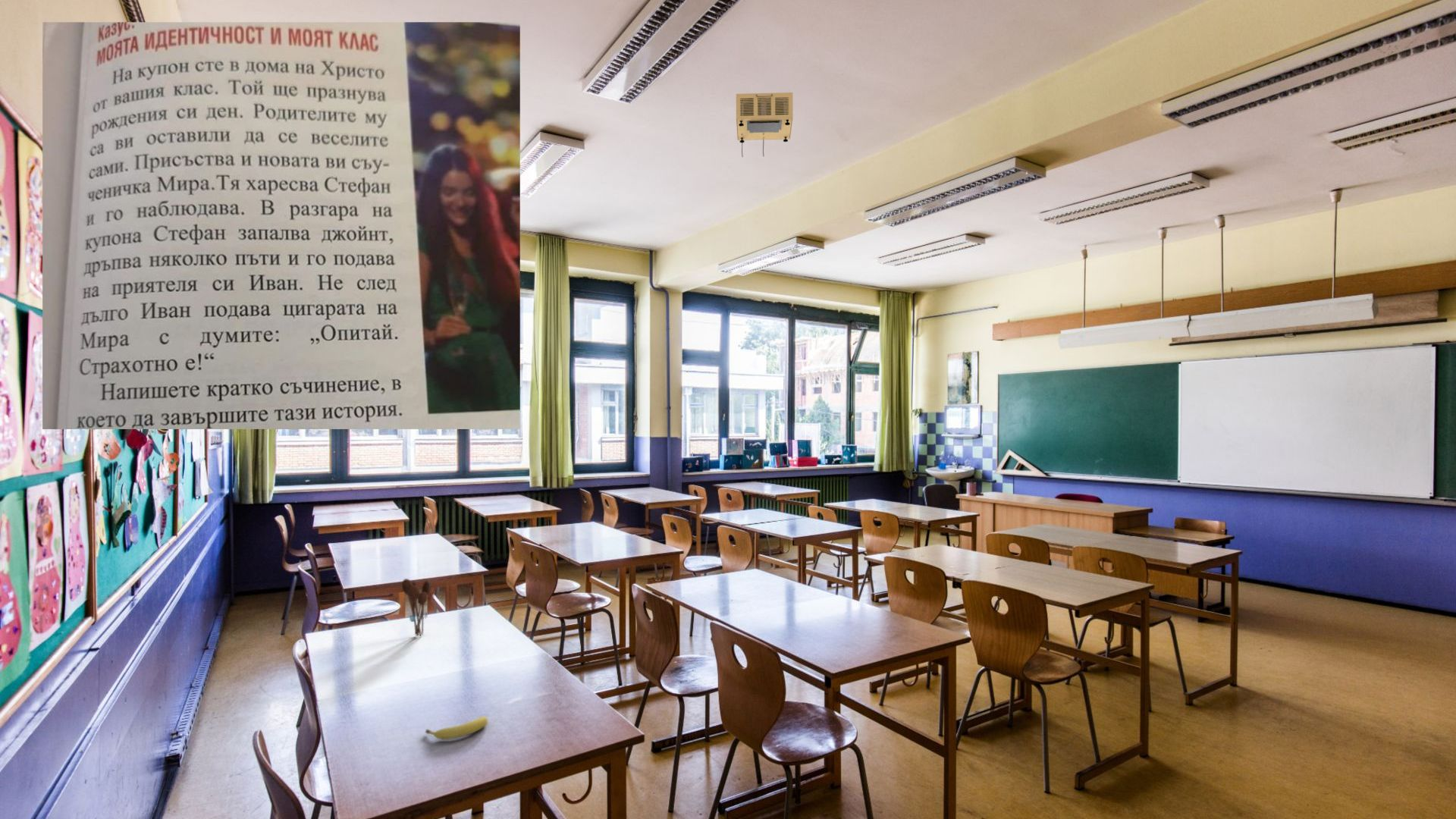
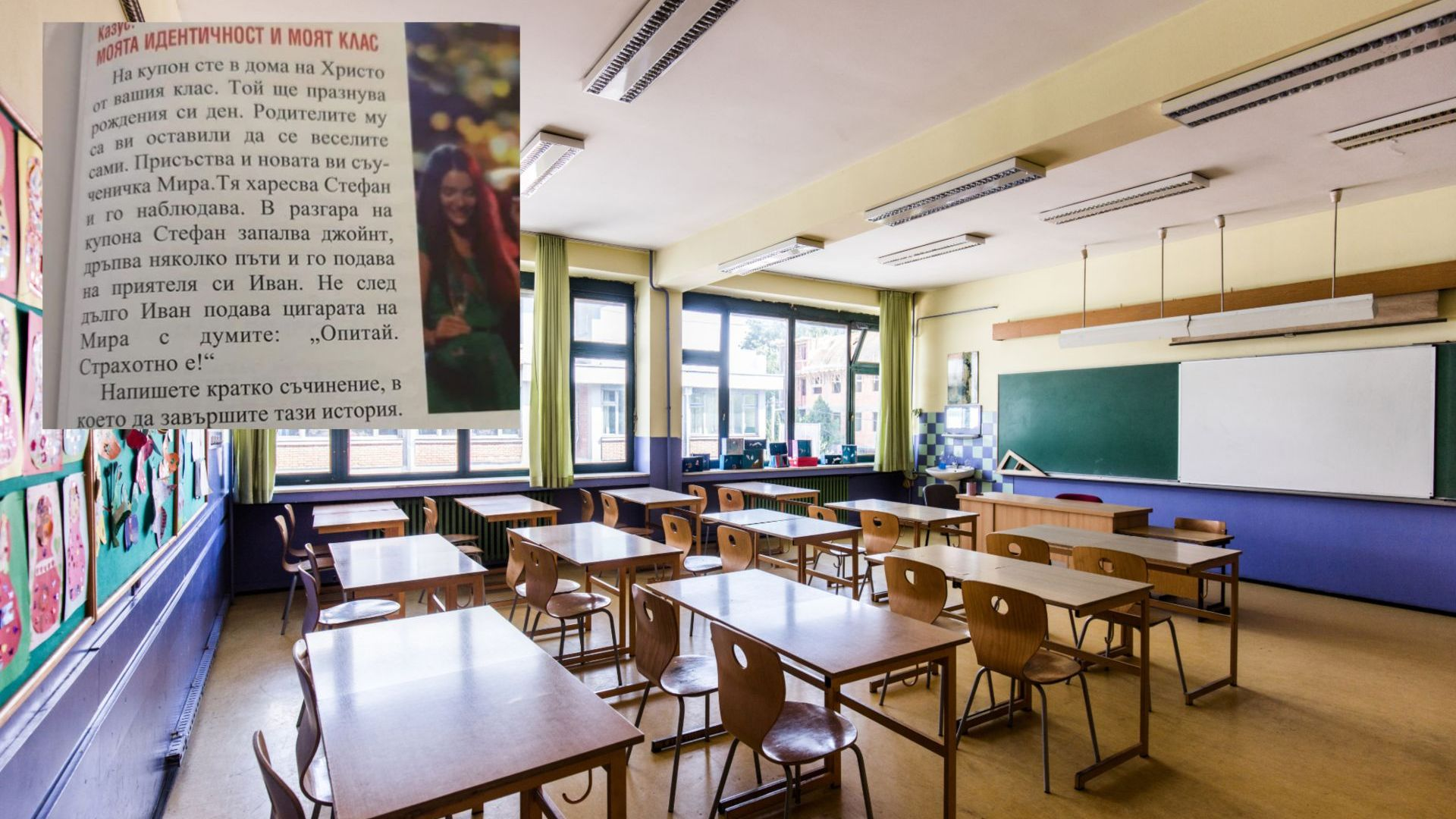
- fruit [425,716,488,740]
- utensil holder [401,578,432,637]
- projector [736,92,793,158]
